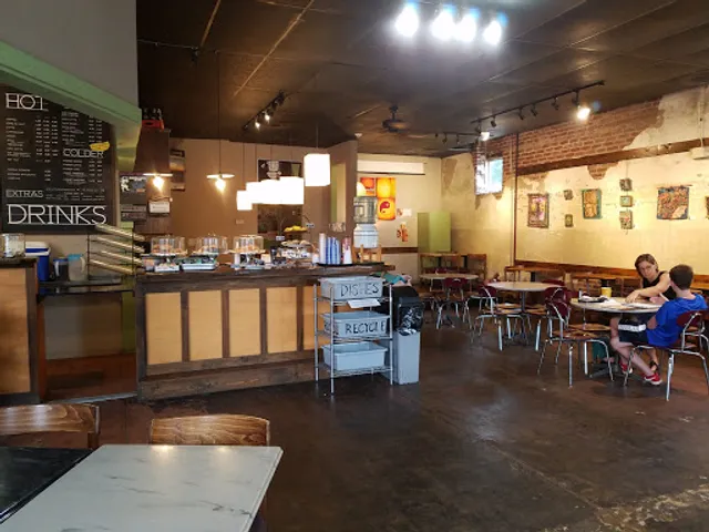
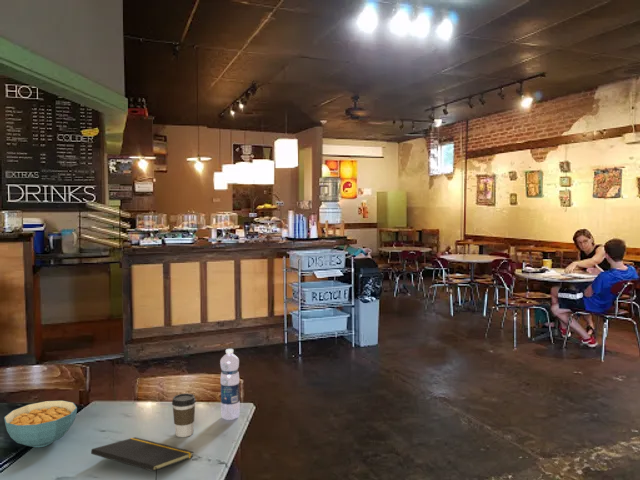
+ coffee cup [171,392,197,438]
+ water bottle [219,348,241,421]
+ notepad [90,436,194,480]
+ cereal bowl [3,400,78,448]
